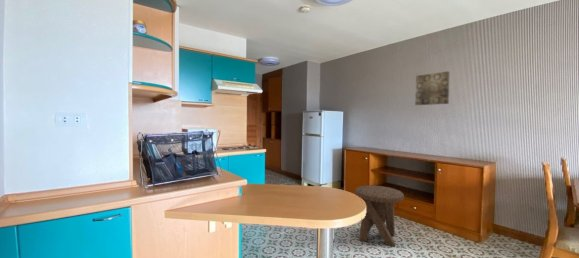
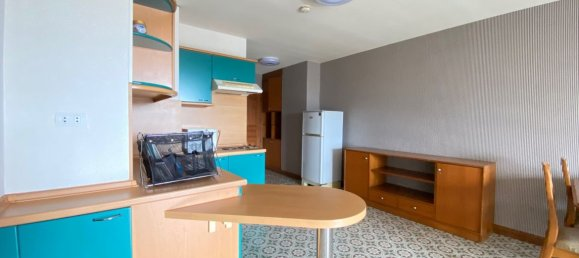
- music stool [354,185,405,248]
- wall art [414,70,451,106]
